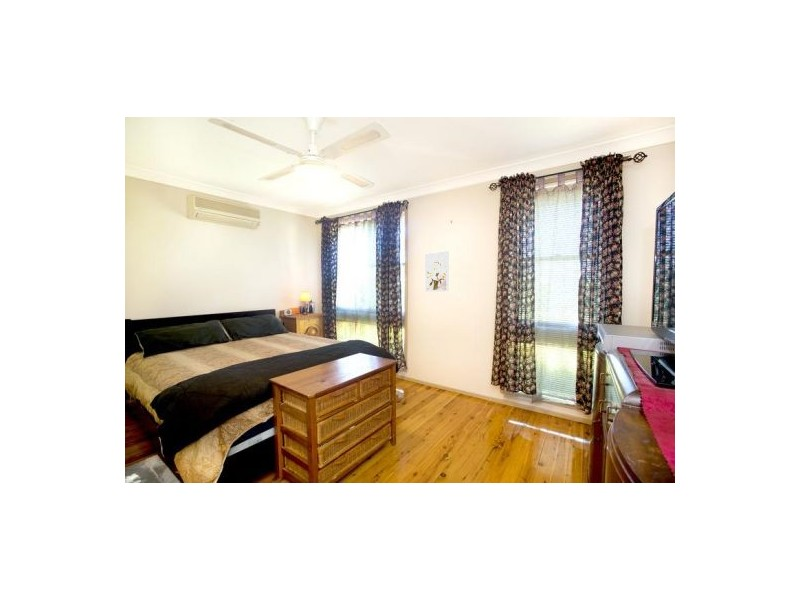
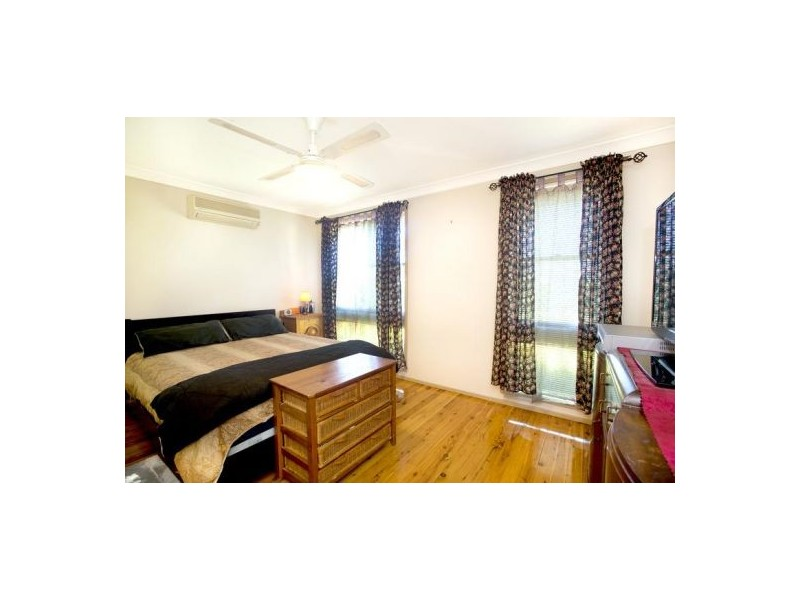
- wall art [424,250,450,293]
